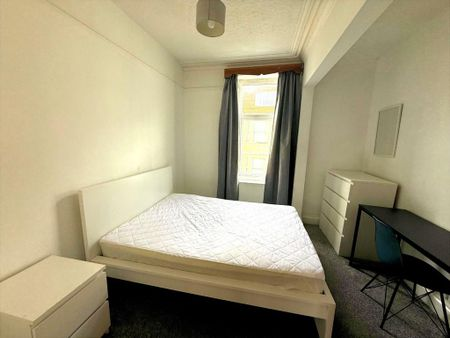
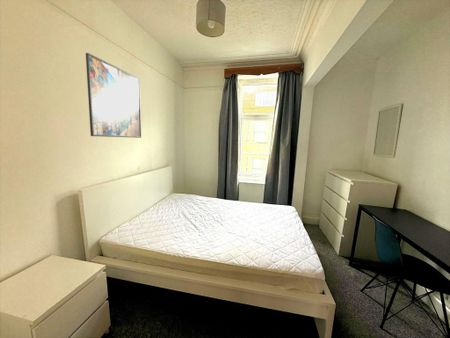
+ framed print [85,52,142,139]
